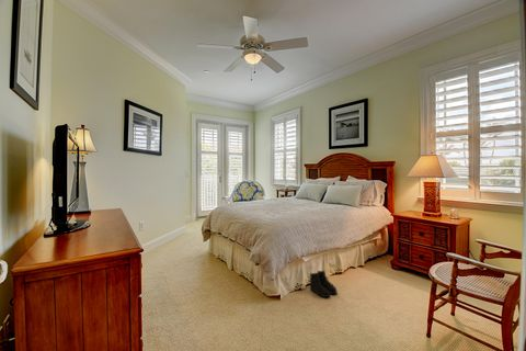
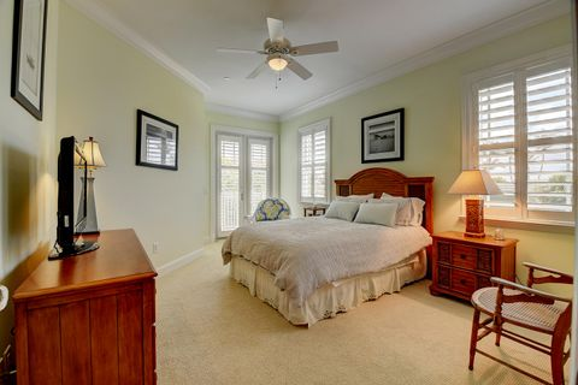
- boots [308,269,339,298]
